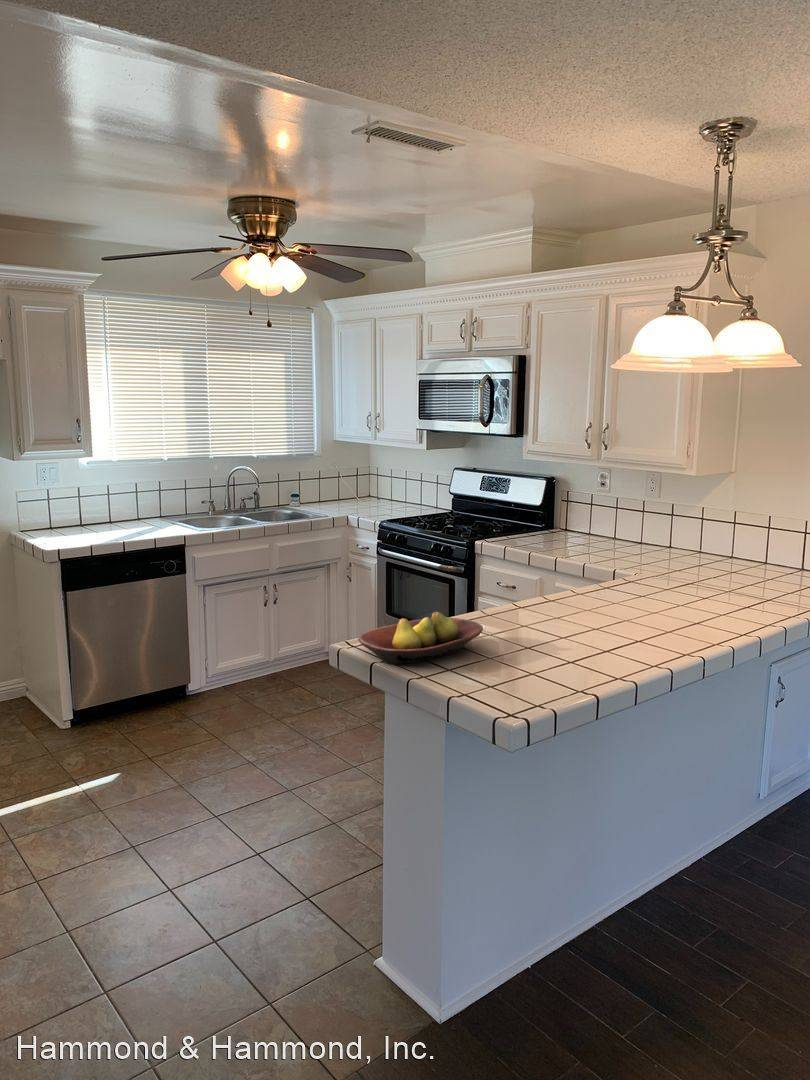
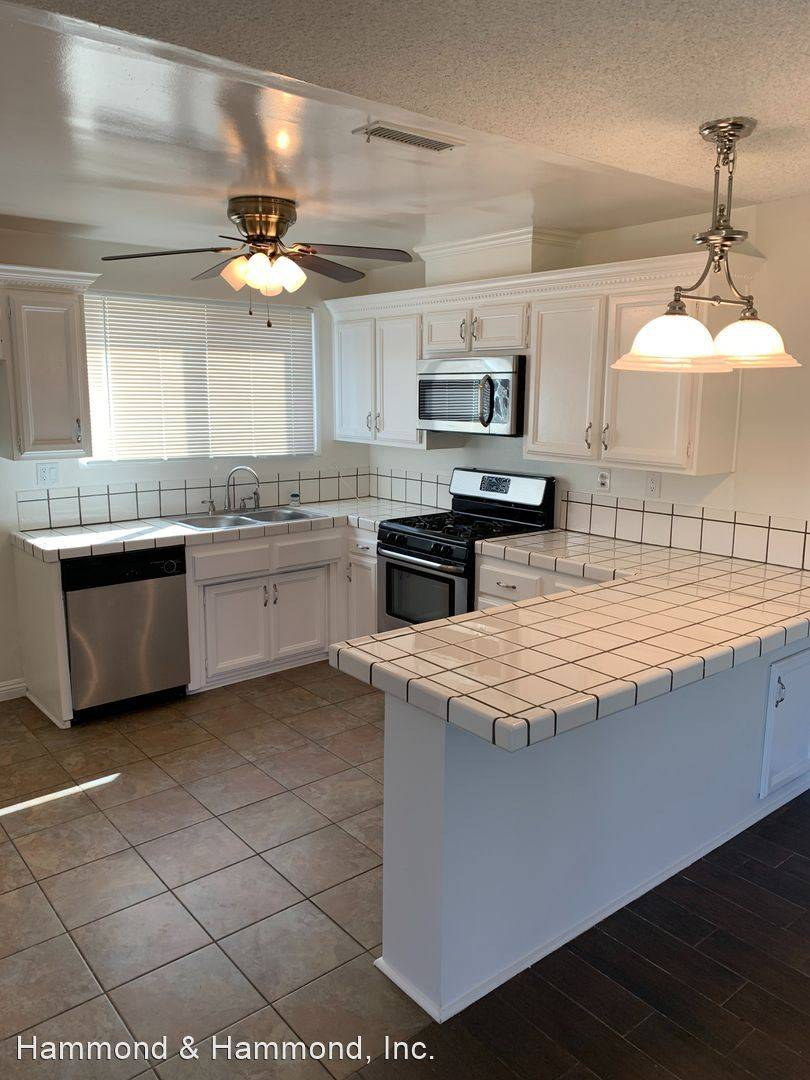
- fruit bowl [357,611,484,665]
